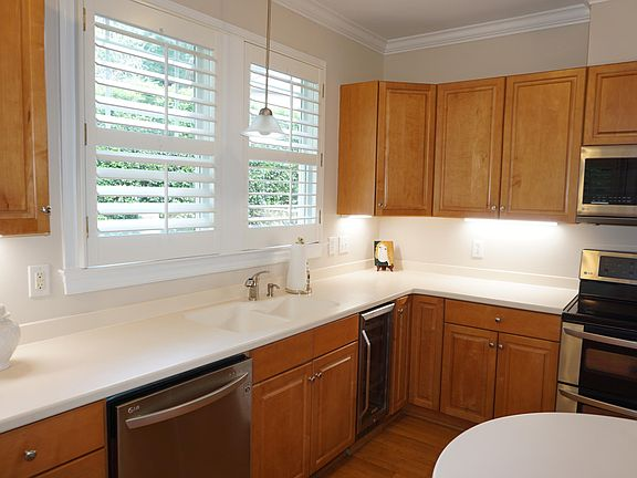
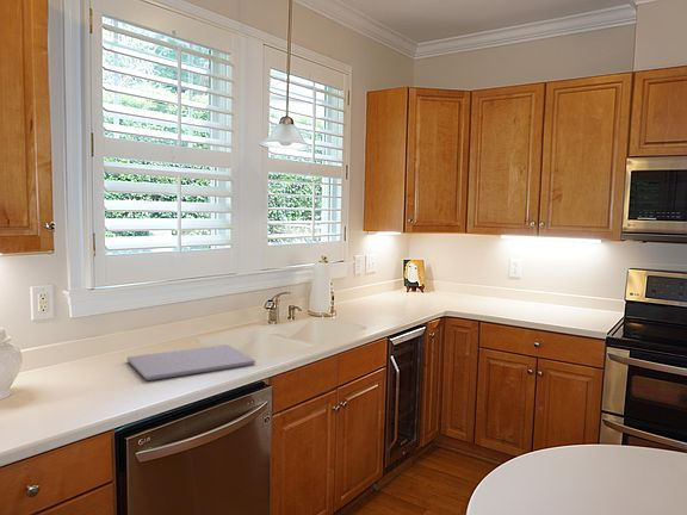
+ cutting board [126,343,256,381]
